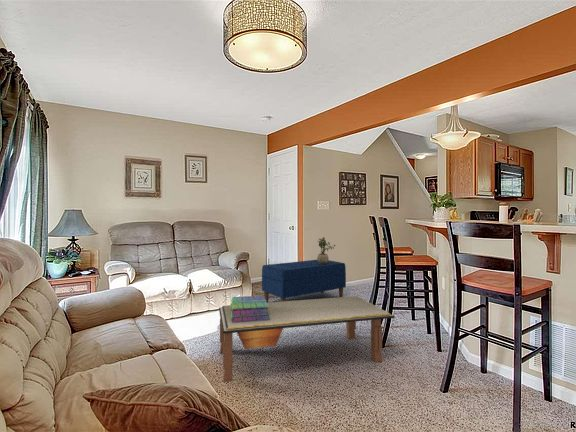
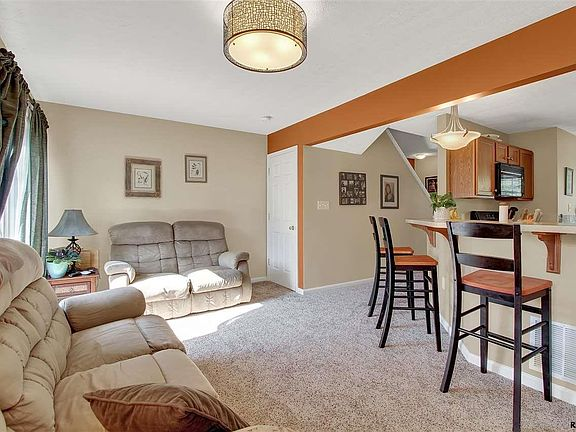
- potted plant [316,236,337,264]
- bench [261,259,347,303]
- stack of books [229,295,270,322]
- coffee table [218,295,396,383]
